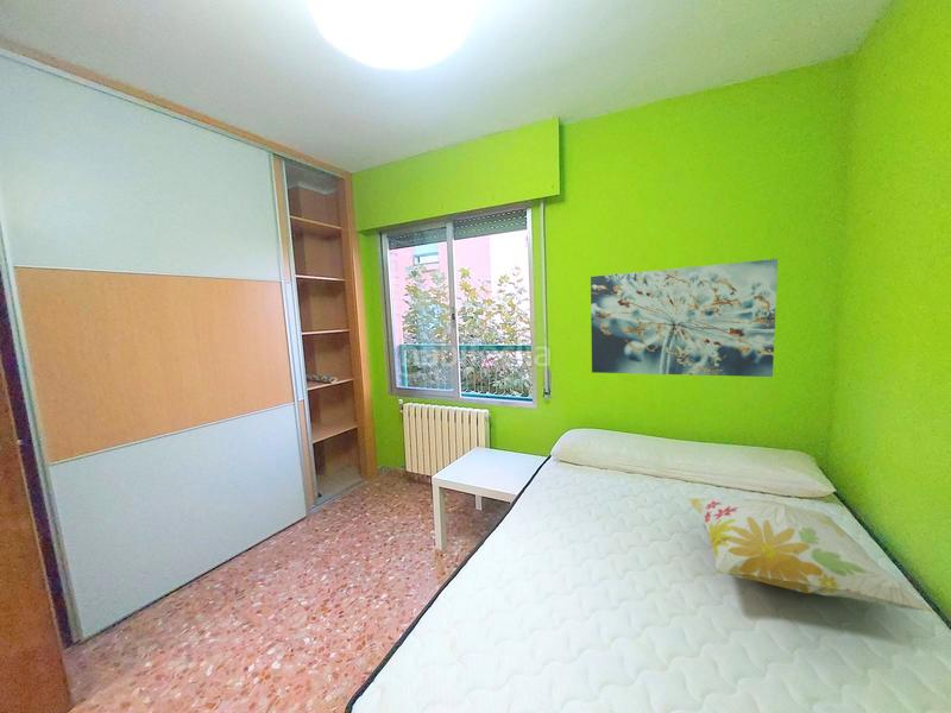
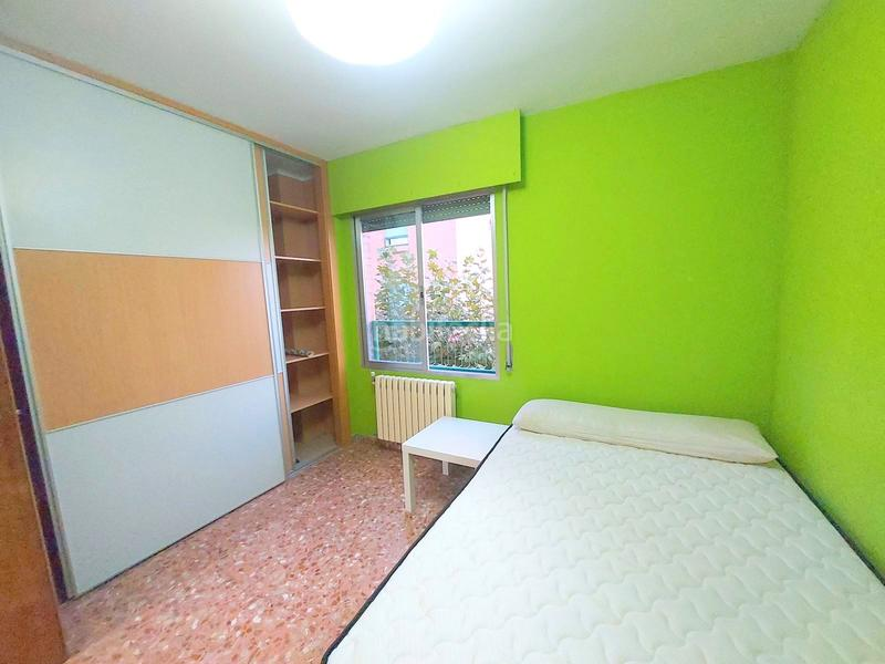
- wall art [590,258,779,378]
- decorative pillow [686,497,937,614]
